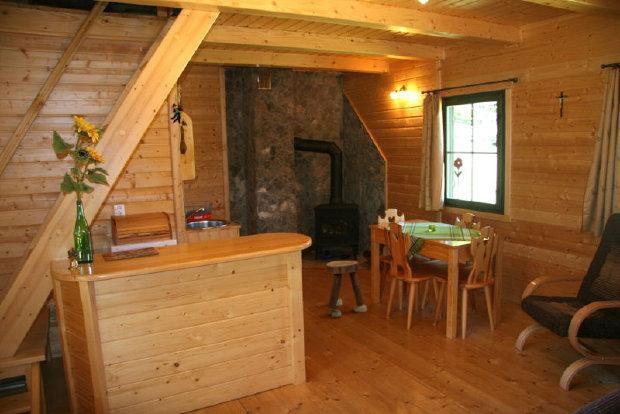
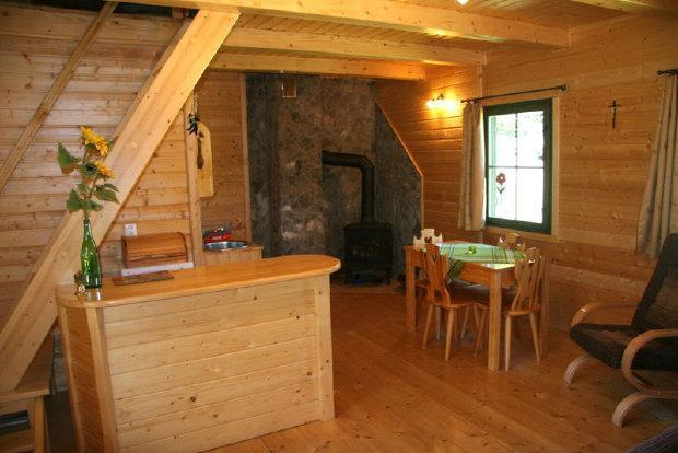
- stool [325,260,368,318]
